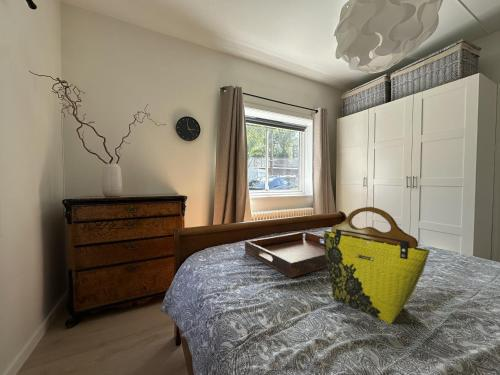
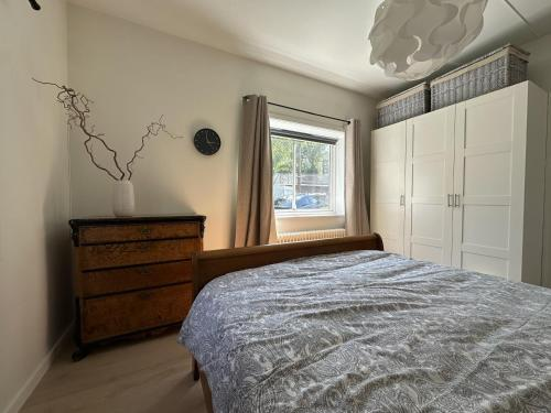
- serving tray [244,231,328,279]
- tote bag [322,206,431,325]
